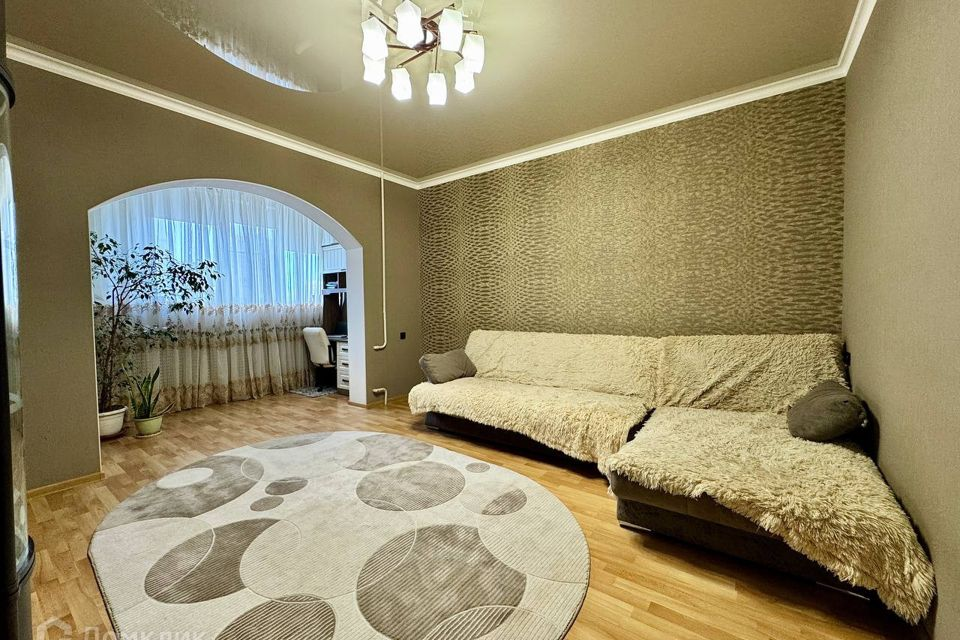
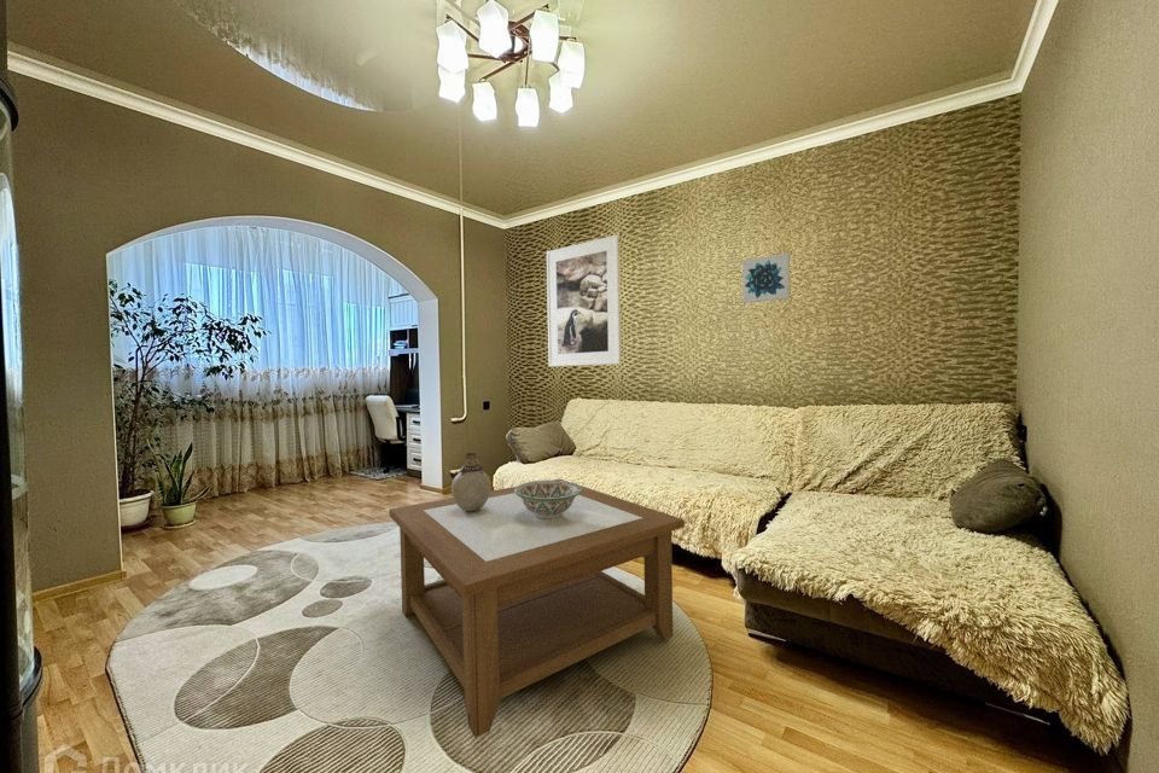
+ wall art [741,251,791,304]
+ vase [450,452,493,511]
+ decorative bowl [514,478,582,518]
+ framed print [546,233,622,367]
+ coffee table [388,478,686,739]
